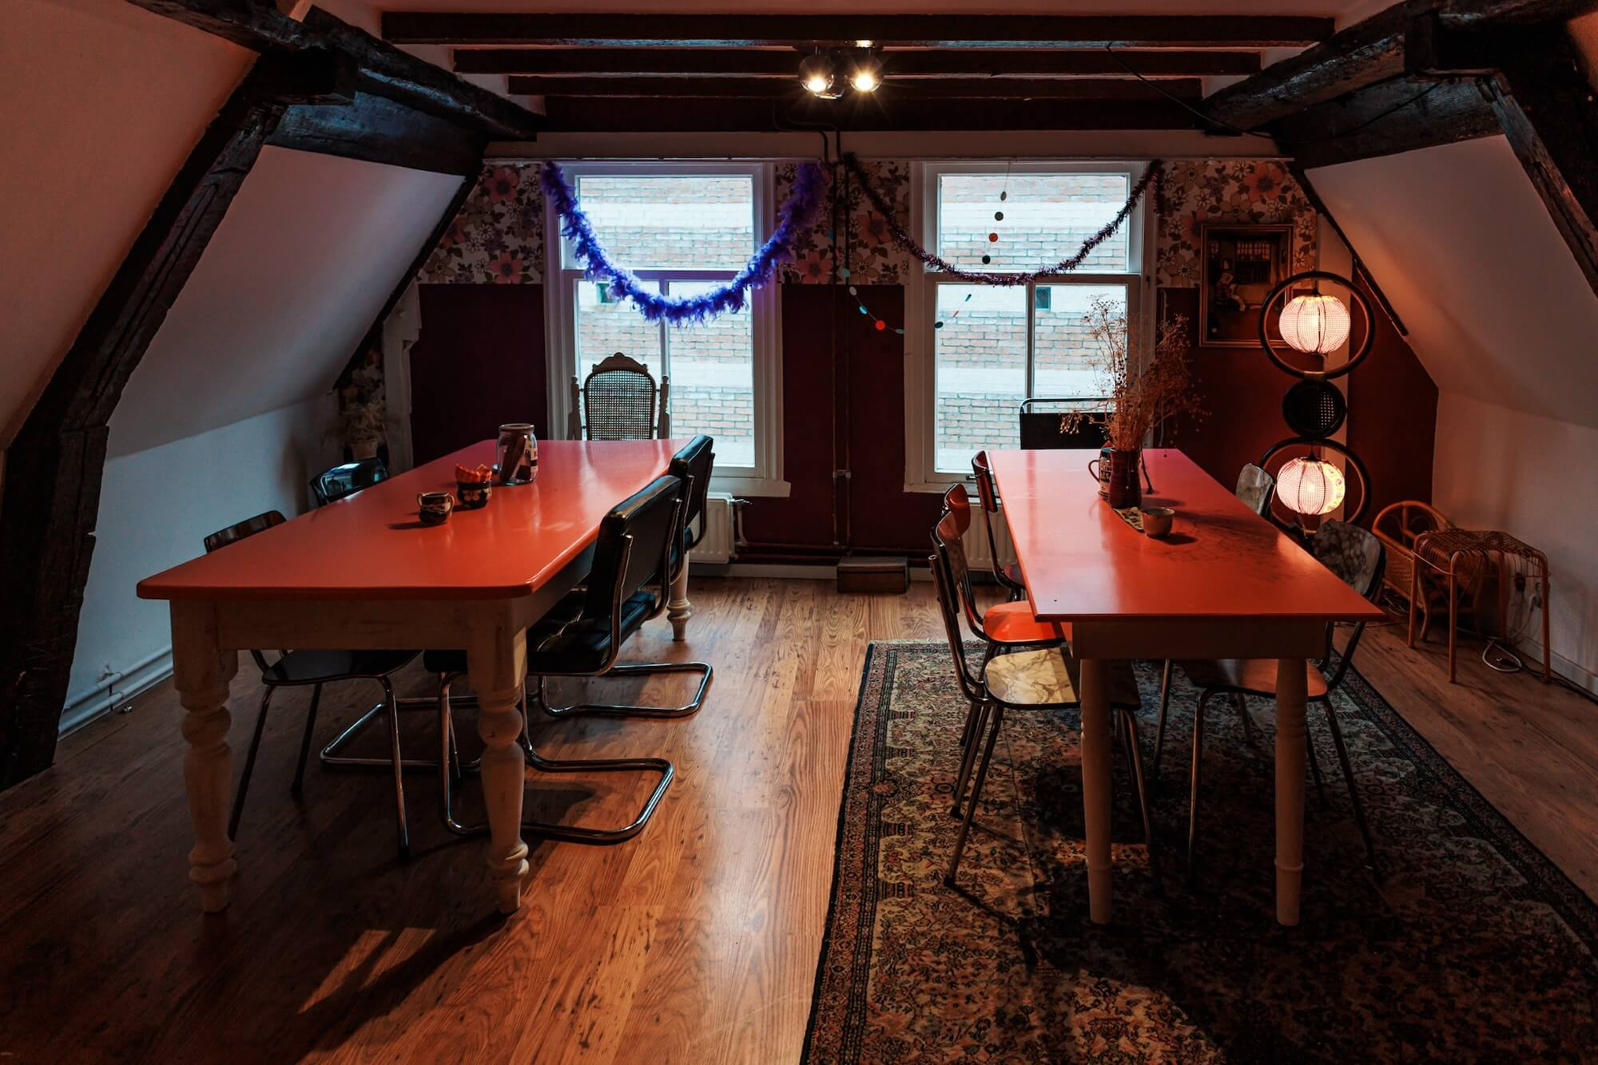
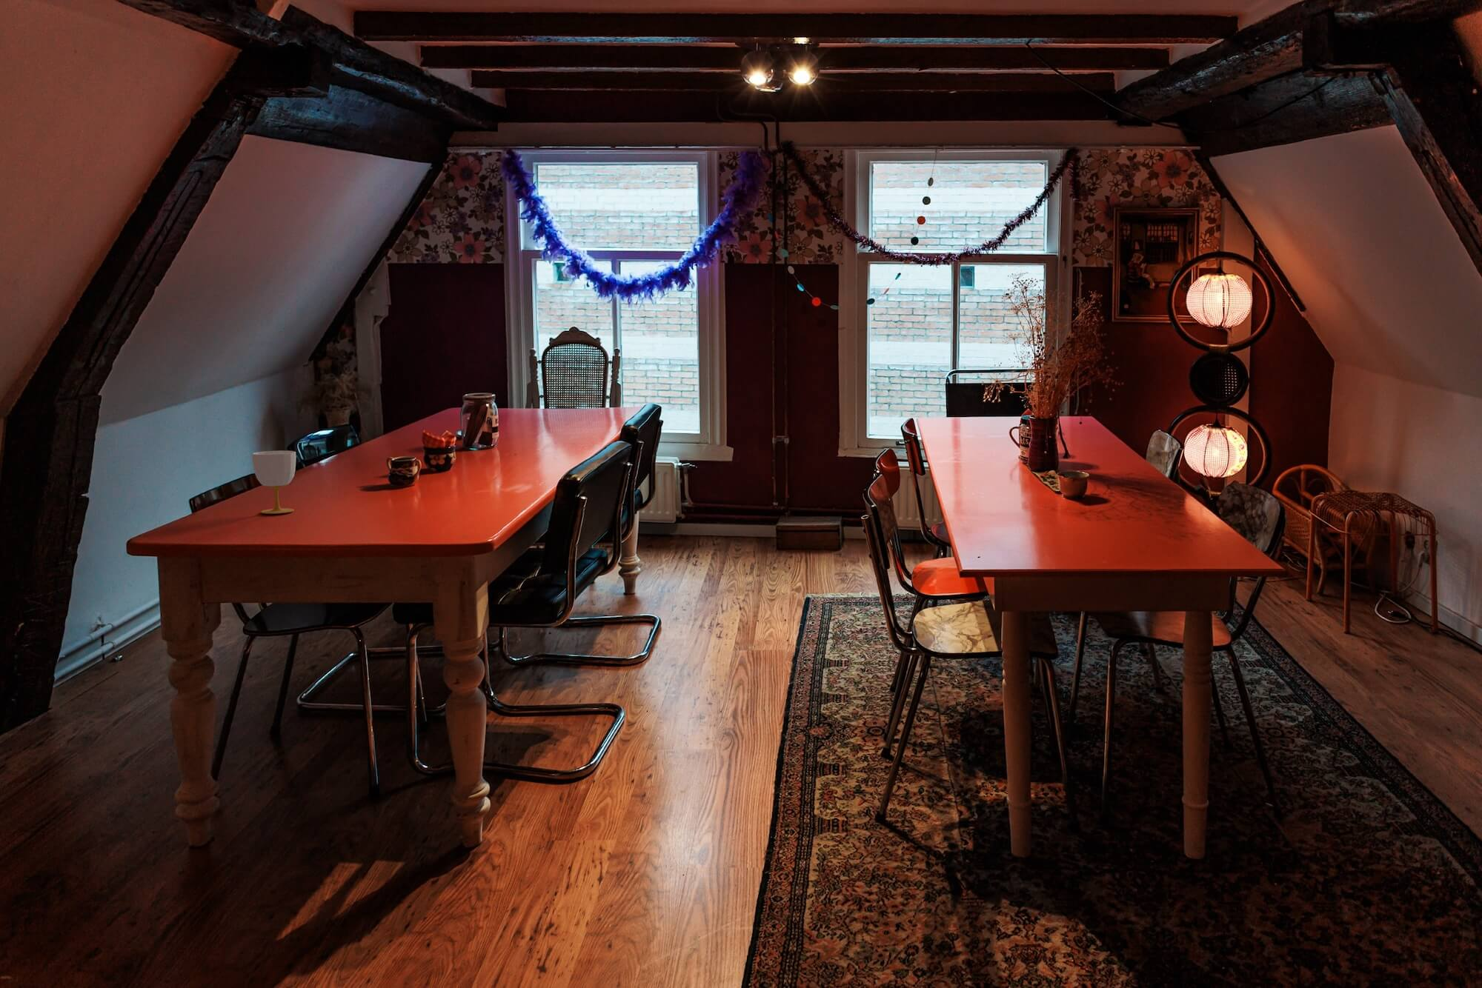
+ cup [251,450,297,515]
